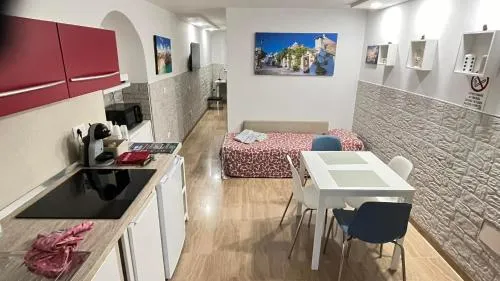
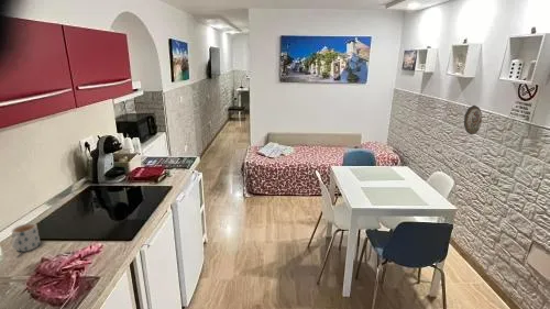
+ decorative plate [463,104,483,135]
+ mug [11,222,41,253]
